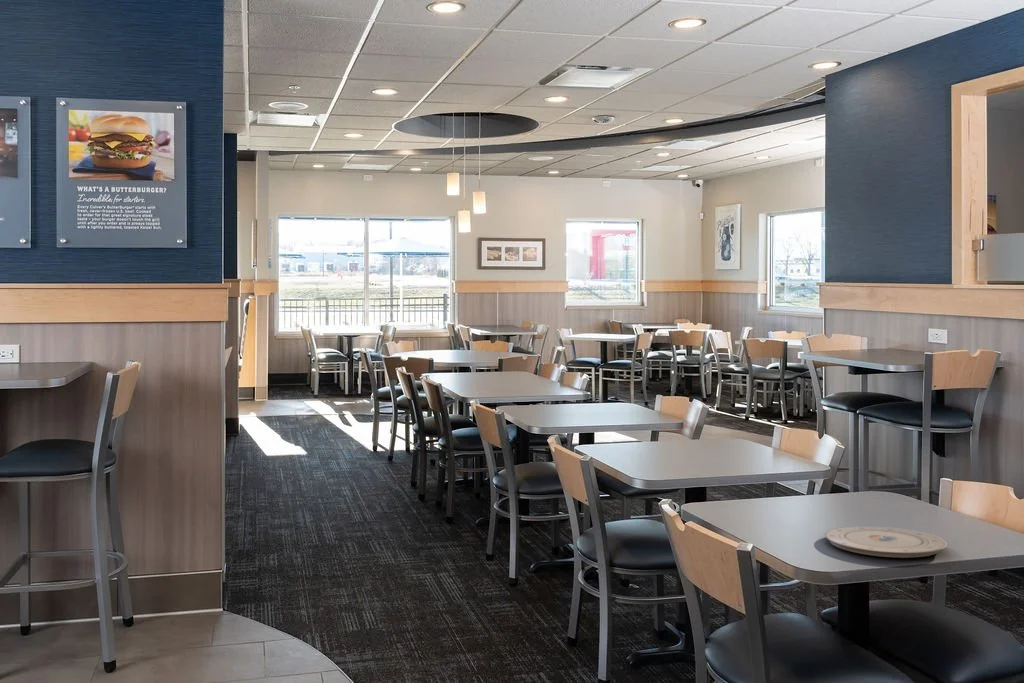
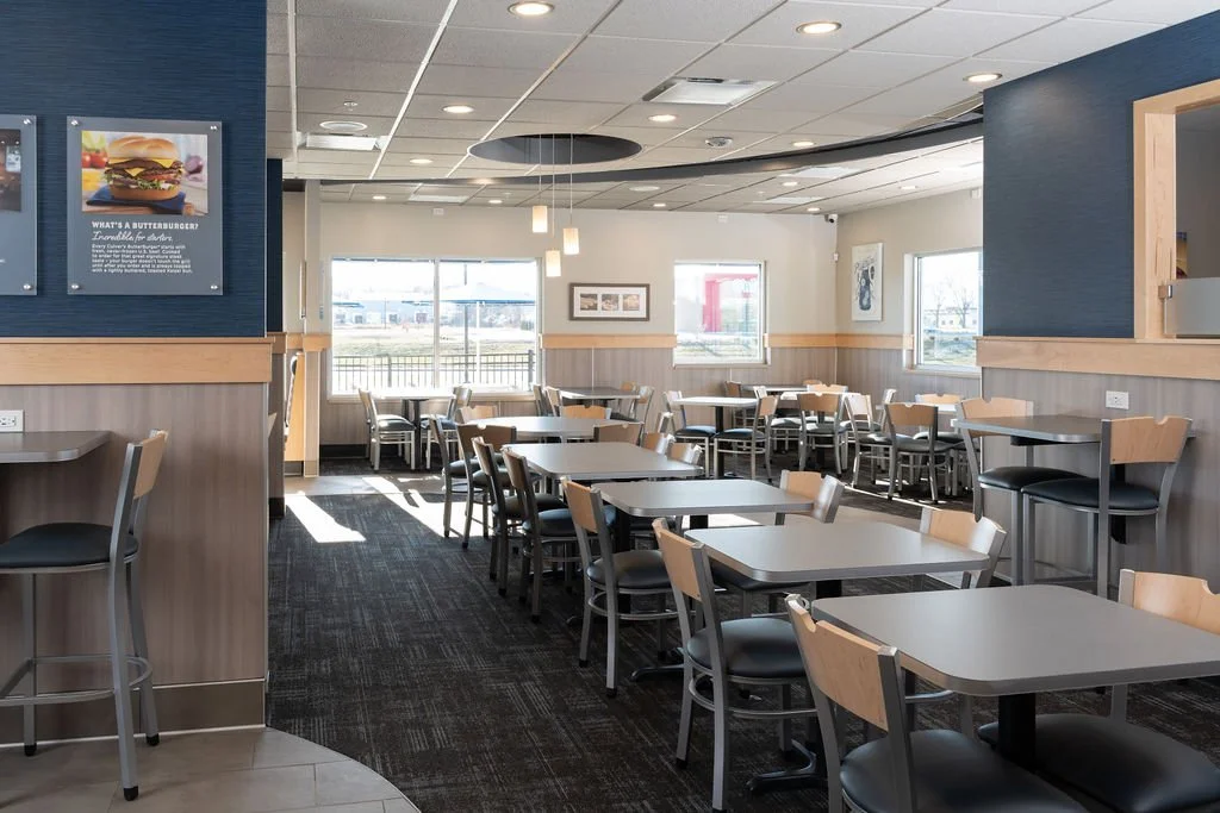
- plate [824,525,948,559]
